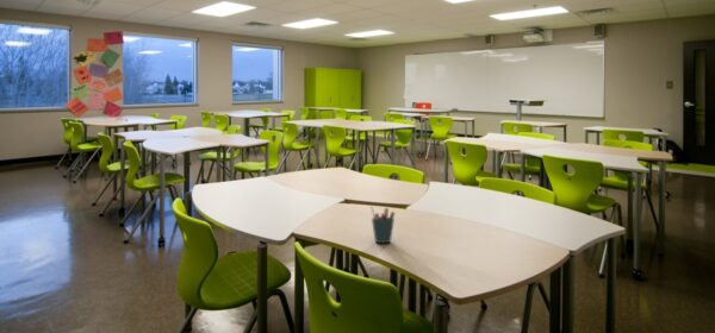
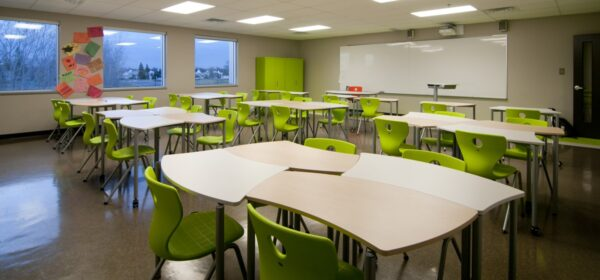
- pen holder [369,205,396,244]
